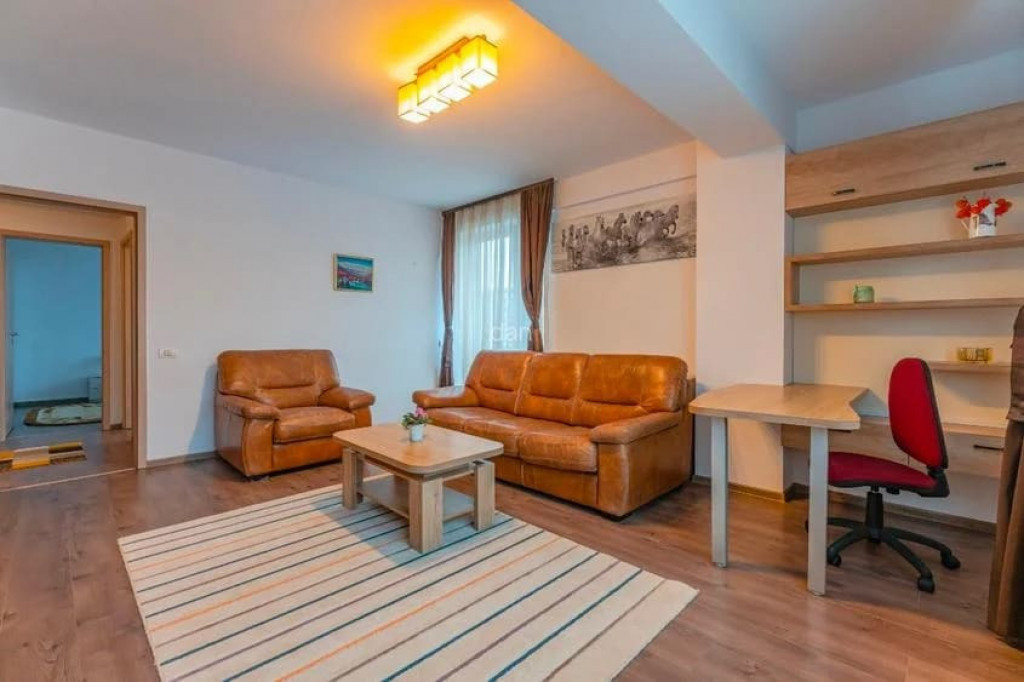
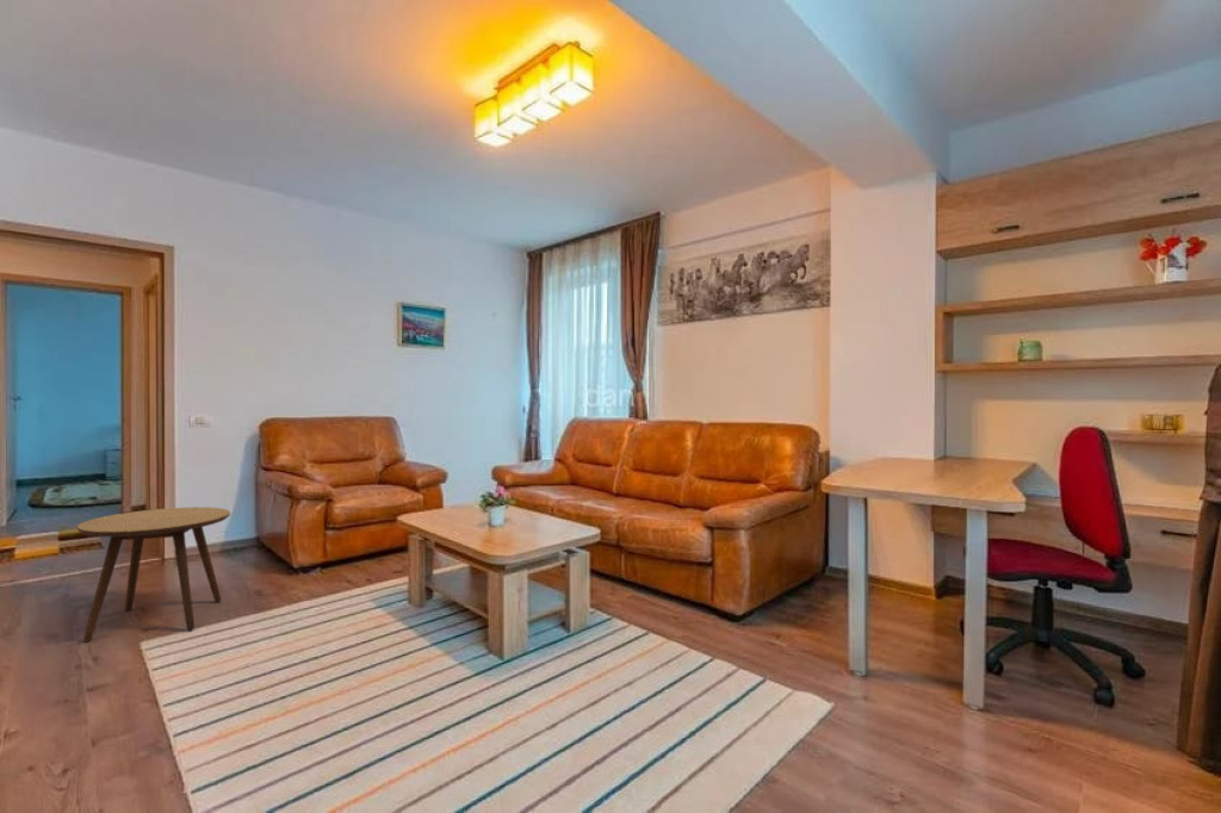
+ side table [76,505,231,644]
